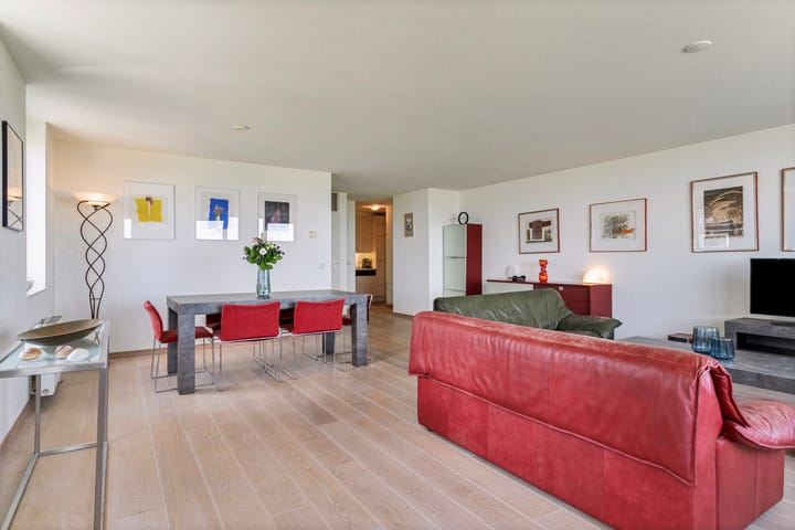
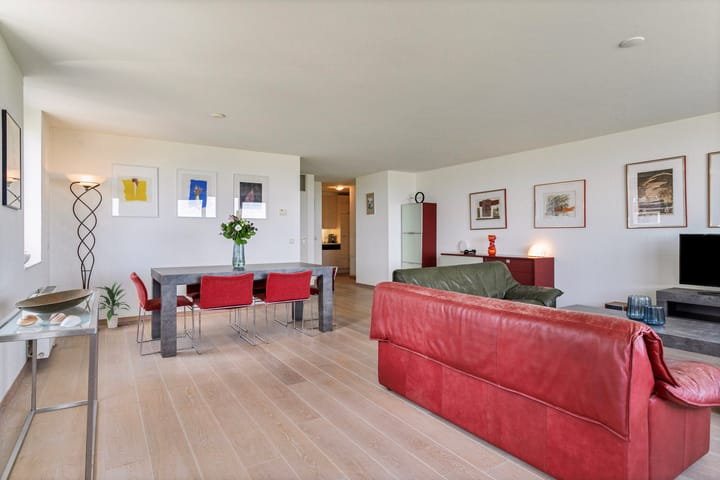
+ indoor plant [95,280,131,329]
